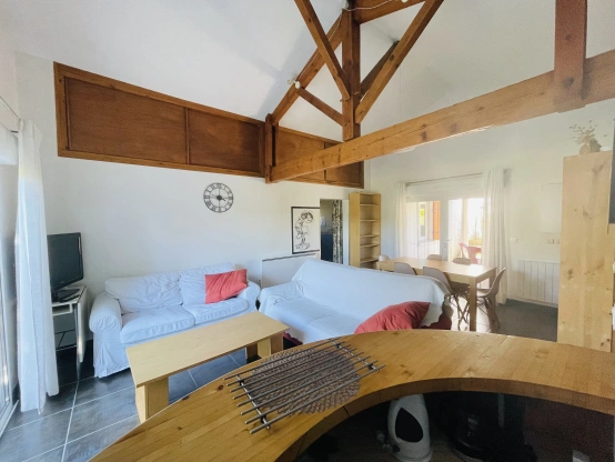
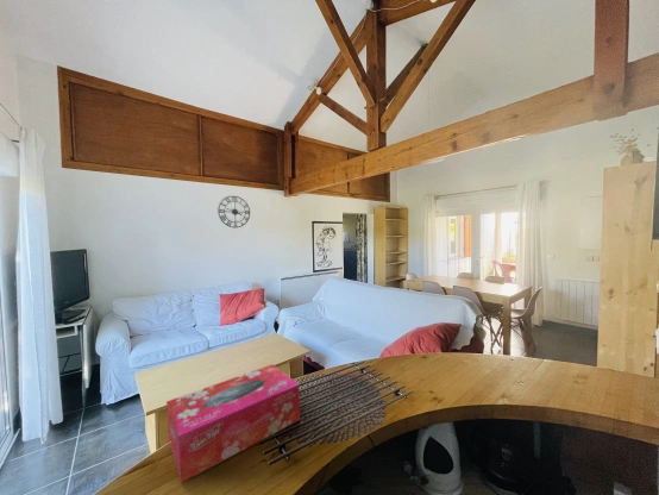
+ tissue box [165,363,301,484]
